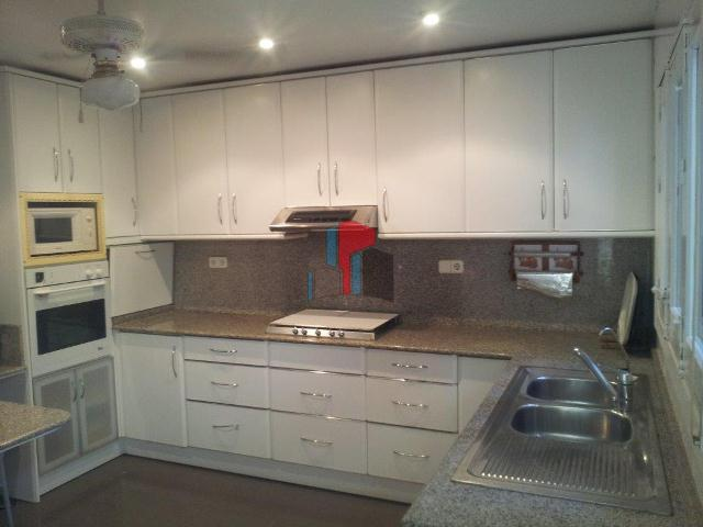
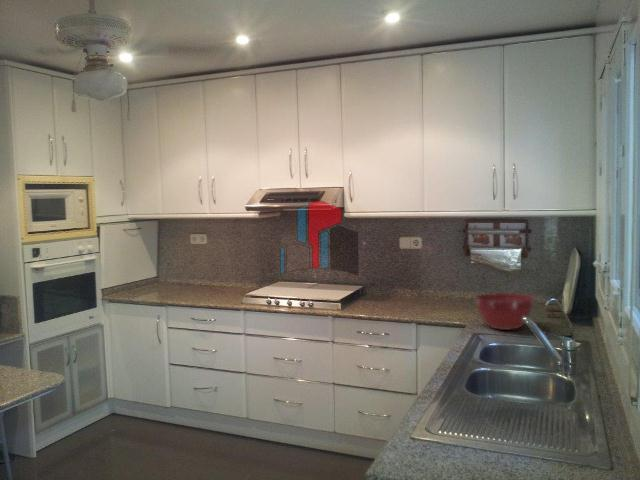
+ mixing bowl [474,292,536,331]
